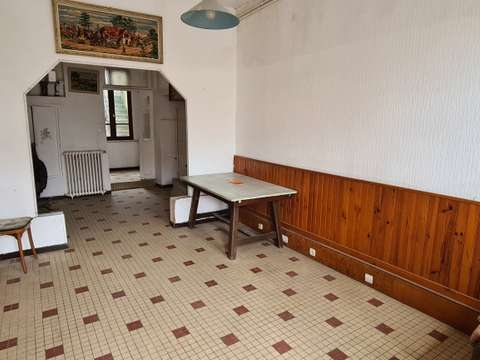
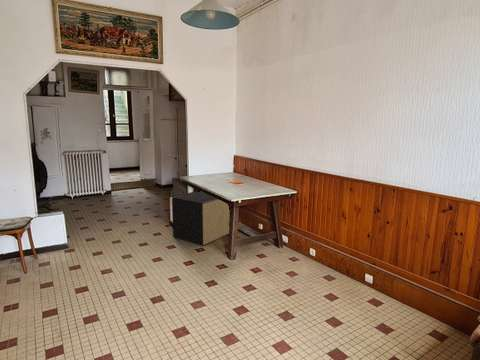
+ waste bin [171,190,231,247]
